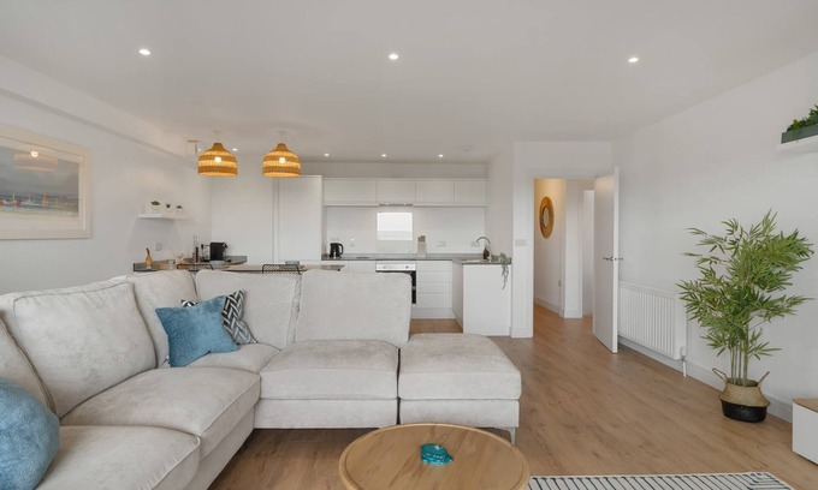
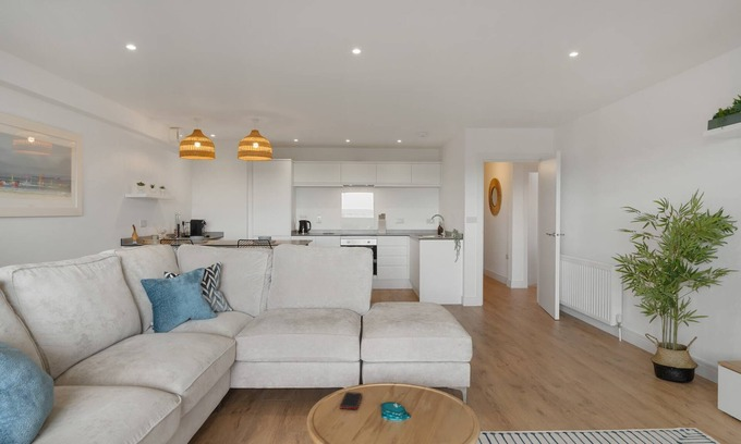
+ cell phone [339,391,363,410]
